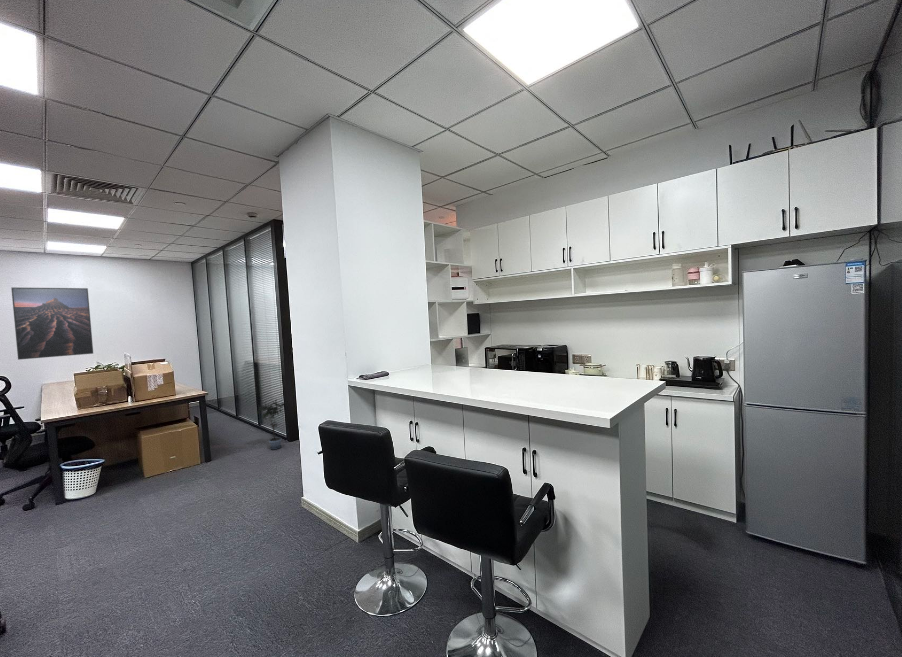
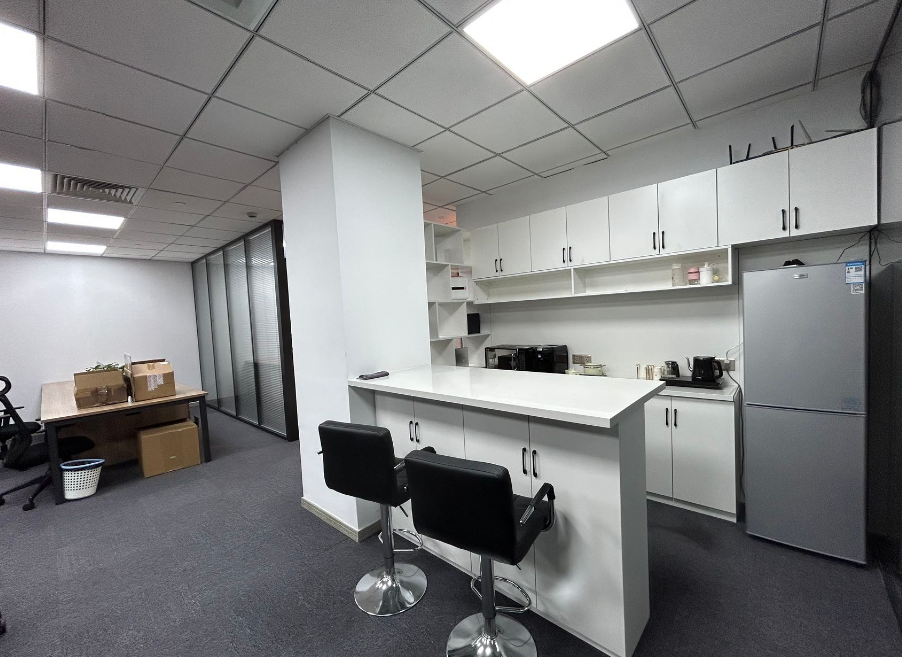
- potted plant [256,398,287,450]
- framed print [10,286,94,361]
